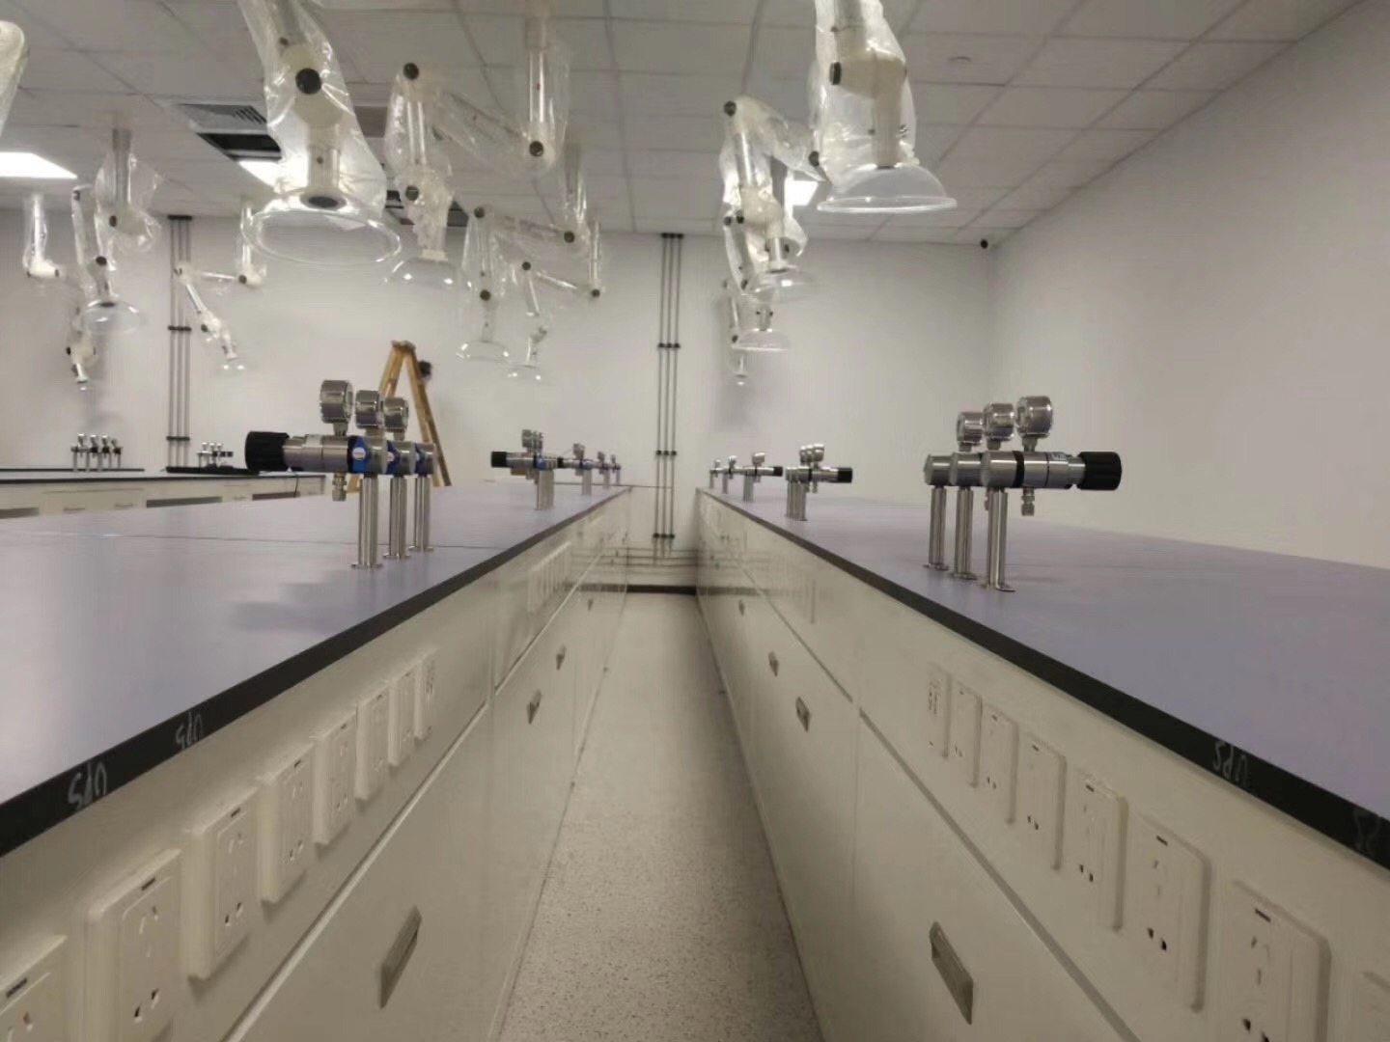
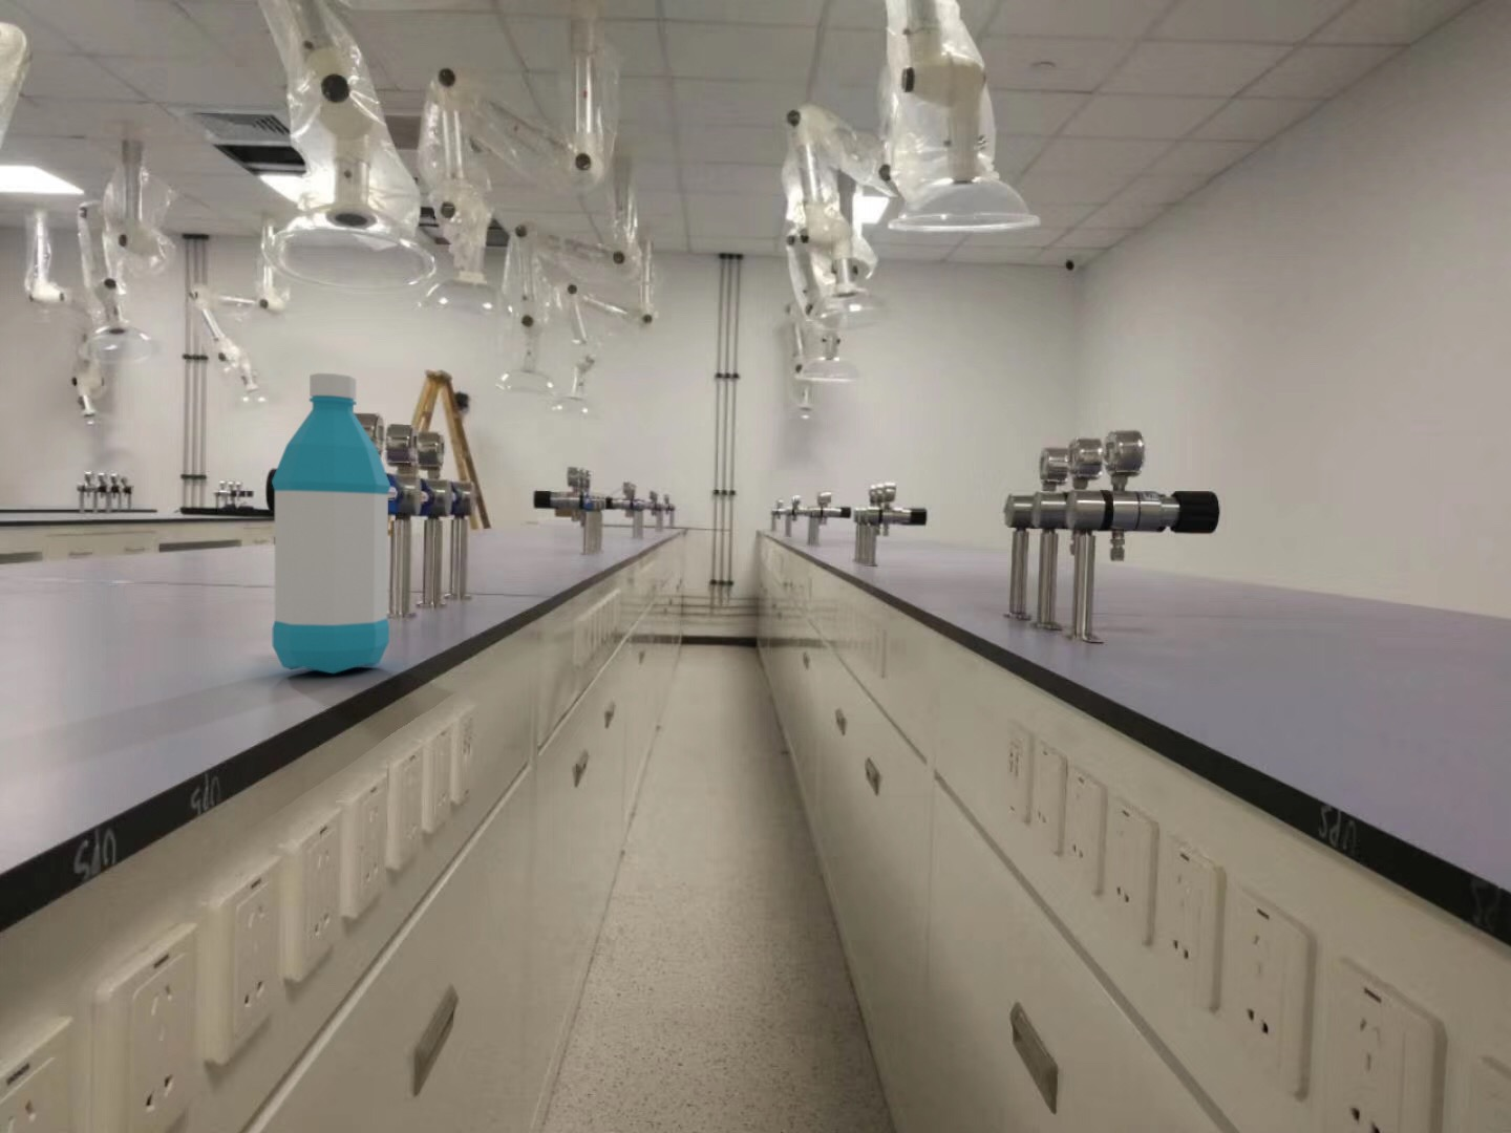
+ water bottle [271,373,391,675]
